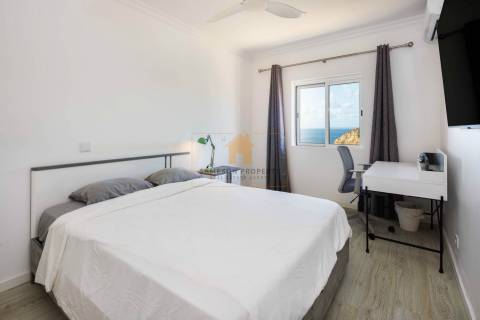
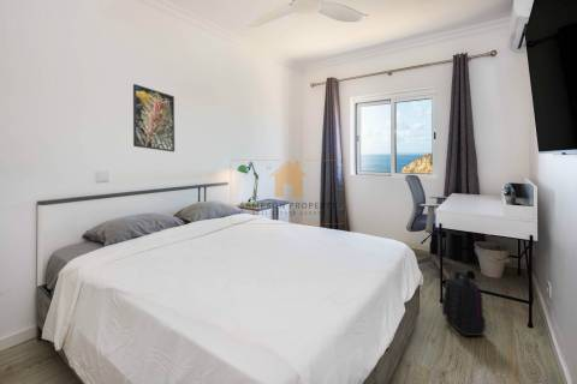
+ backpack [441,269,487,337]
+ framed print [132,83,176,152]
